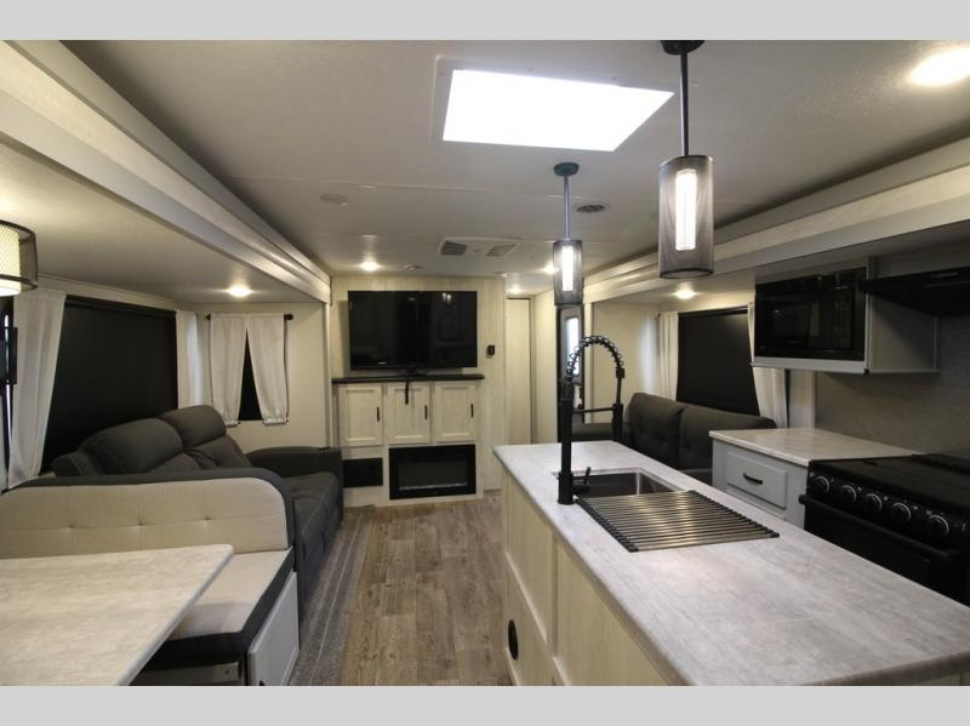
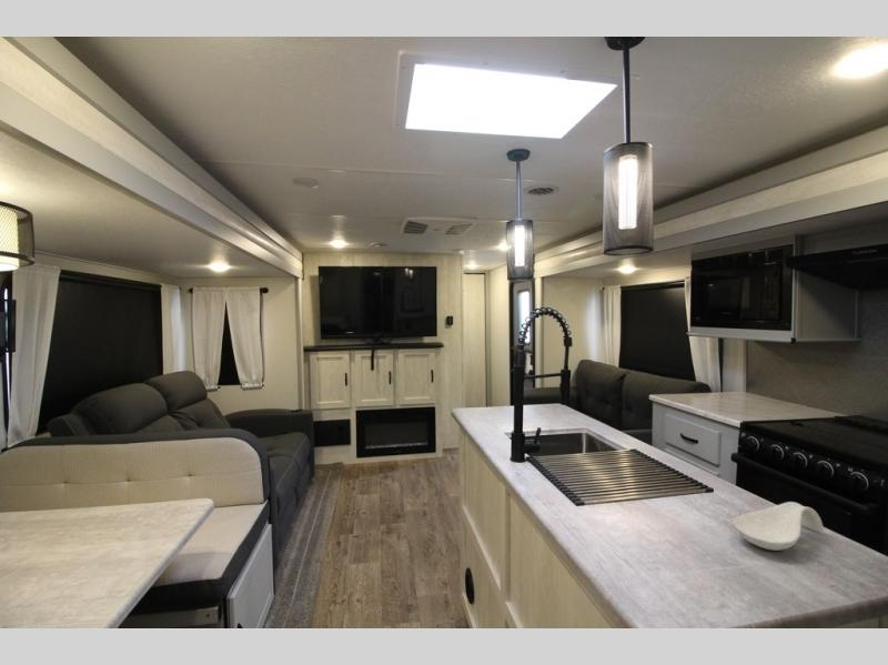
+ spoon rest [733,501,825,552]
